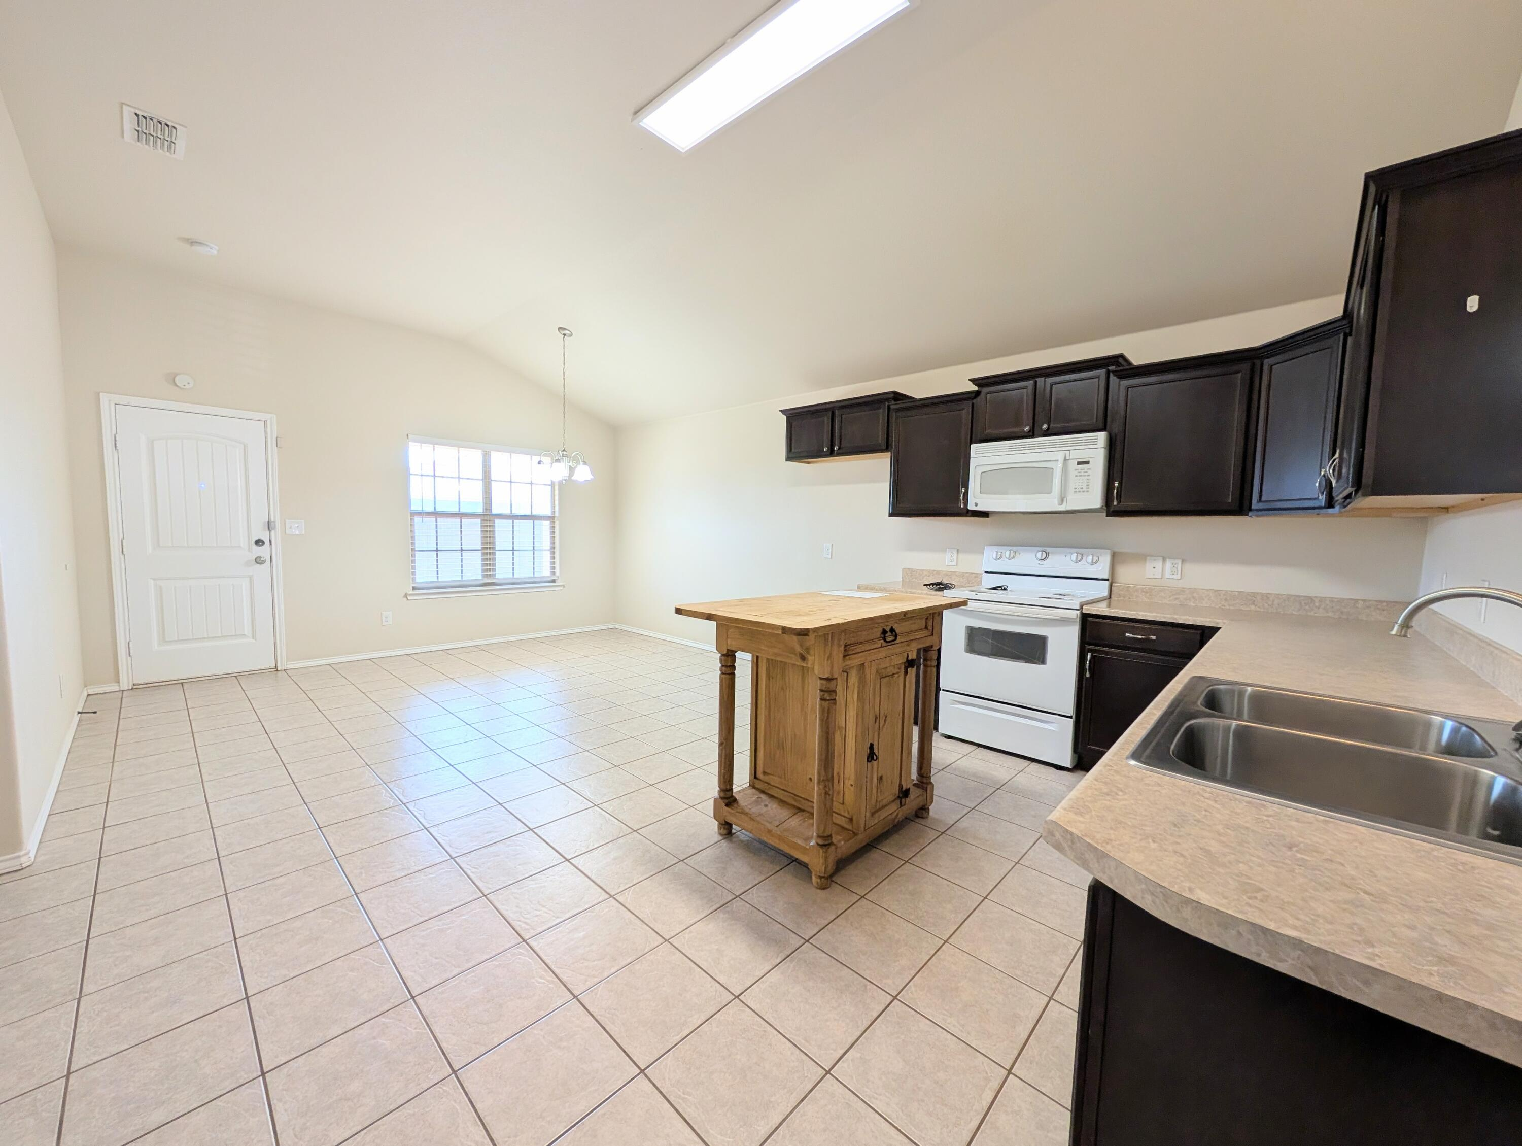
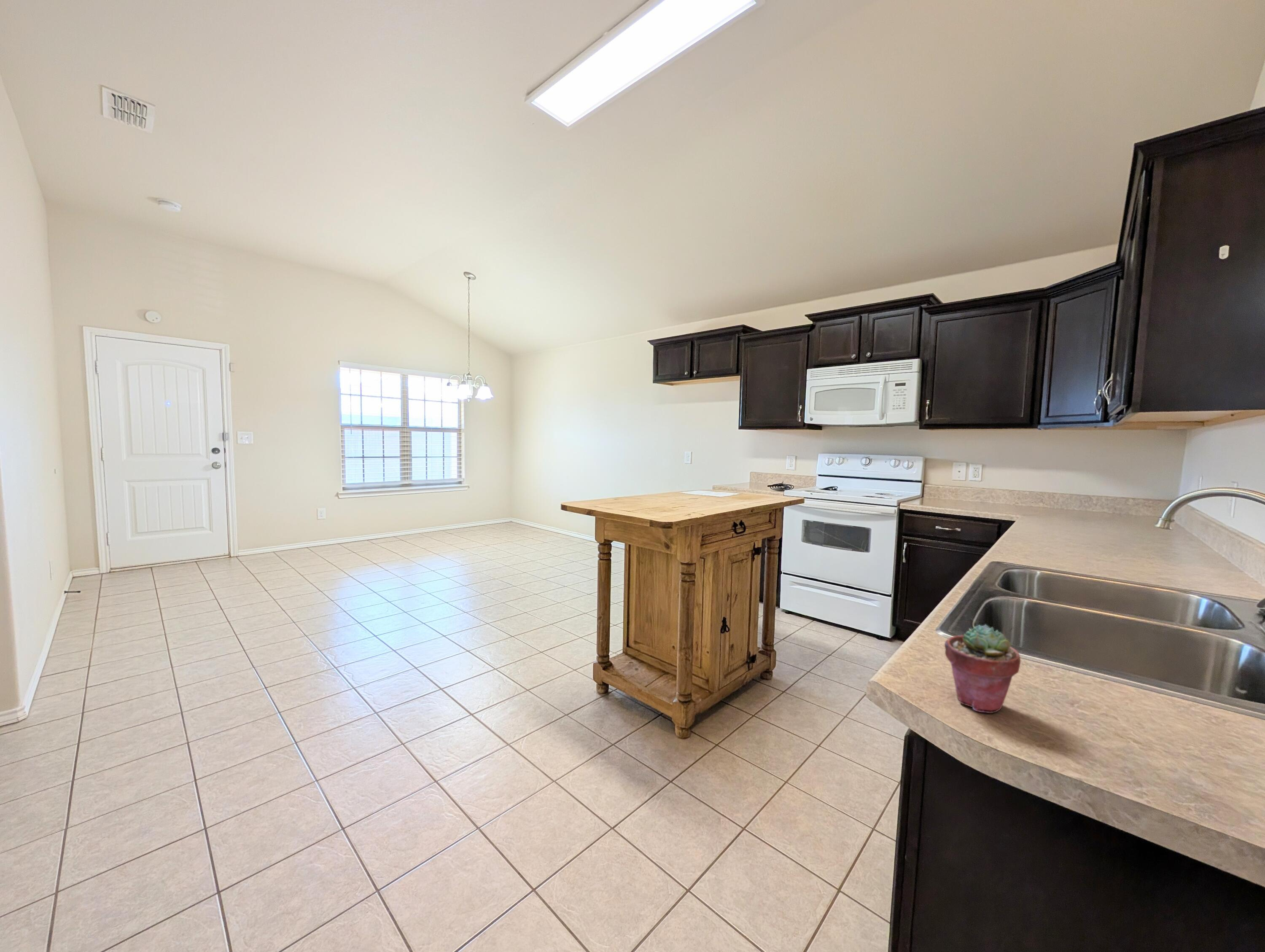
+ potted succulent [944,624,1021,713]
